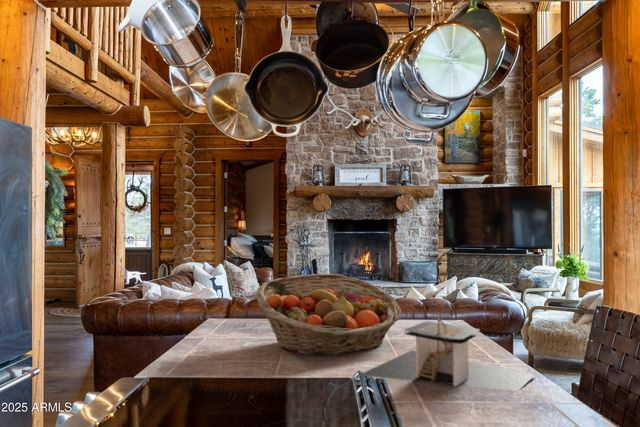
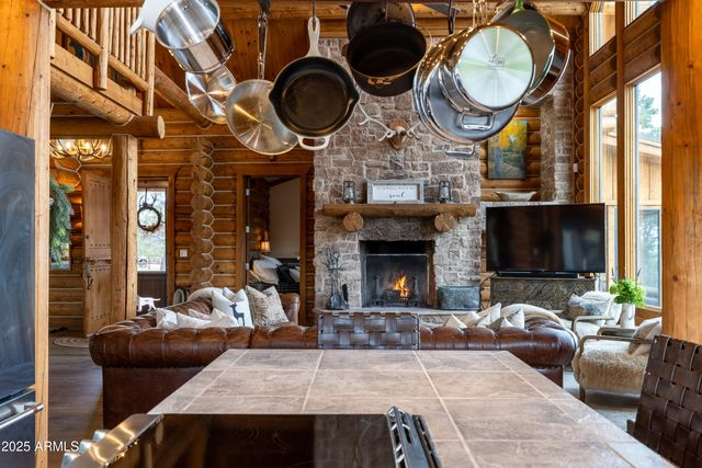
- fruit basket [255,273,402,356]
- architectural model [358,315,535,392]
